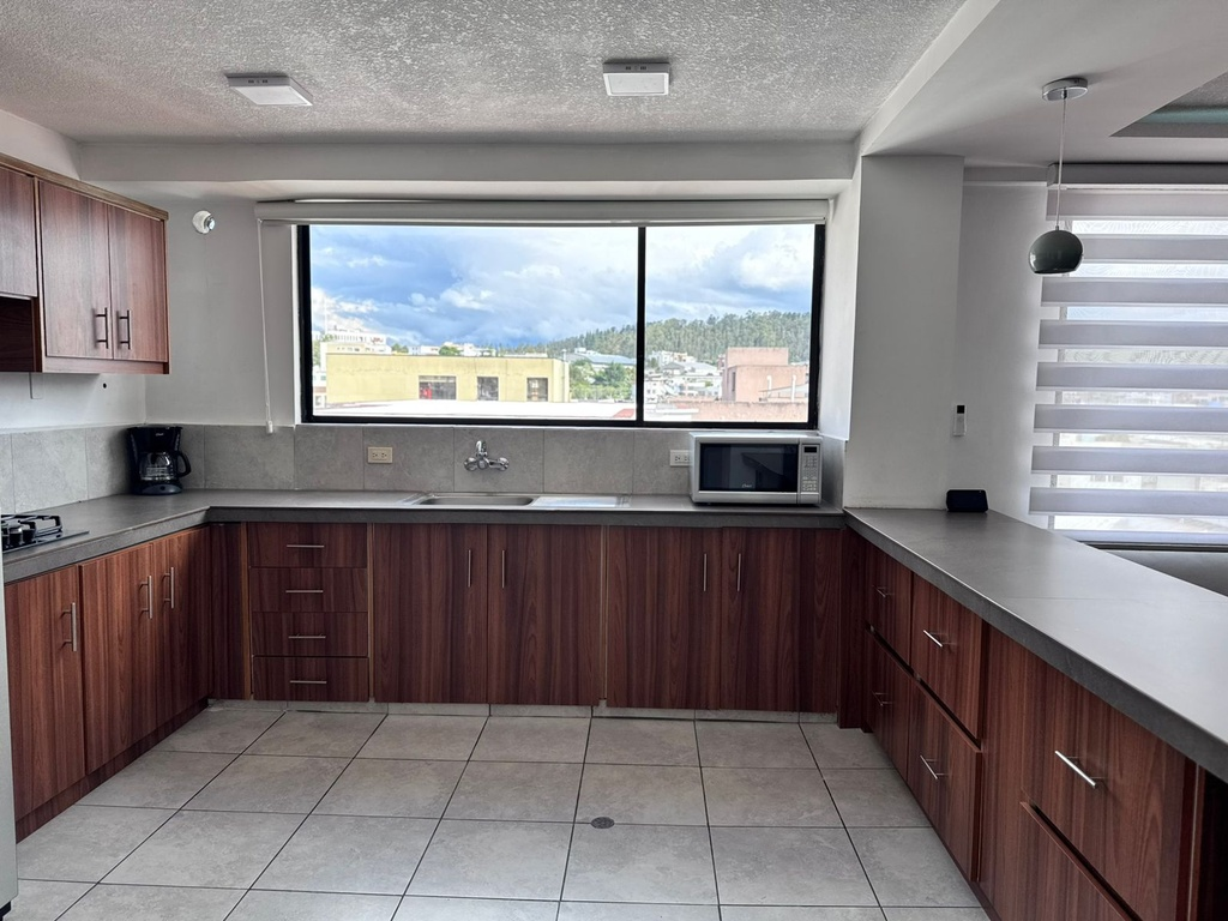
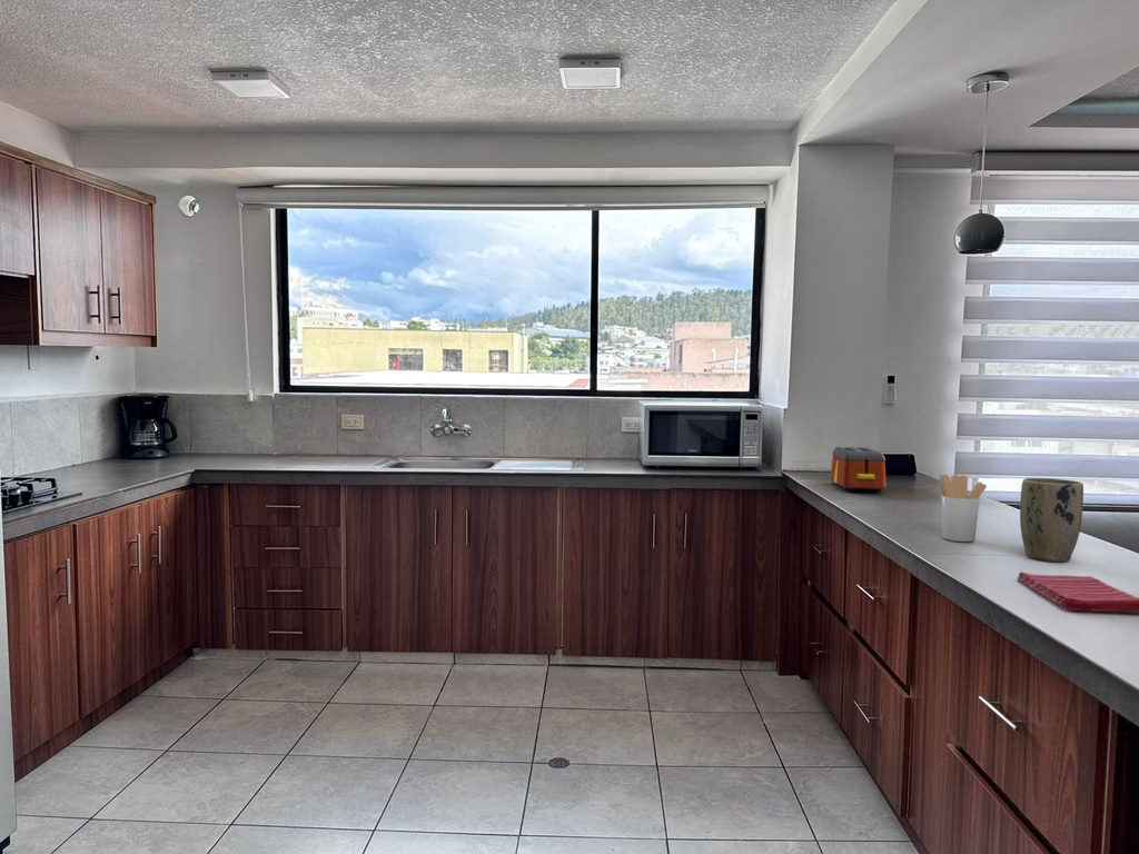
+ toaster [830,446,887,493]
+ dish towel [1016,570,1139,614]
+ plant pot [1019,477,1084,563]
+ utensil holder [939,474,988,543]
